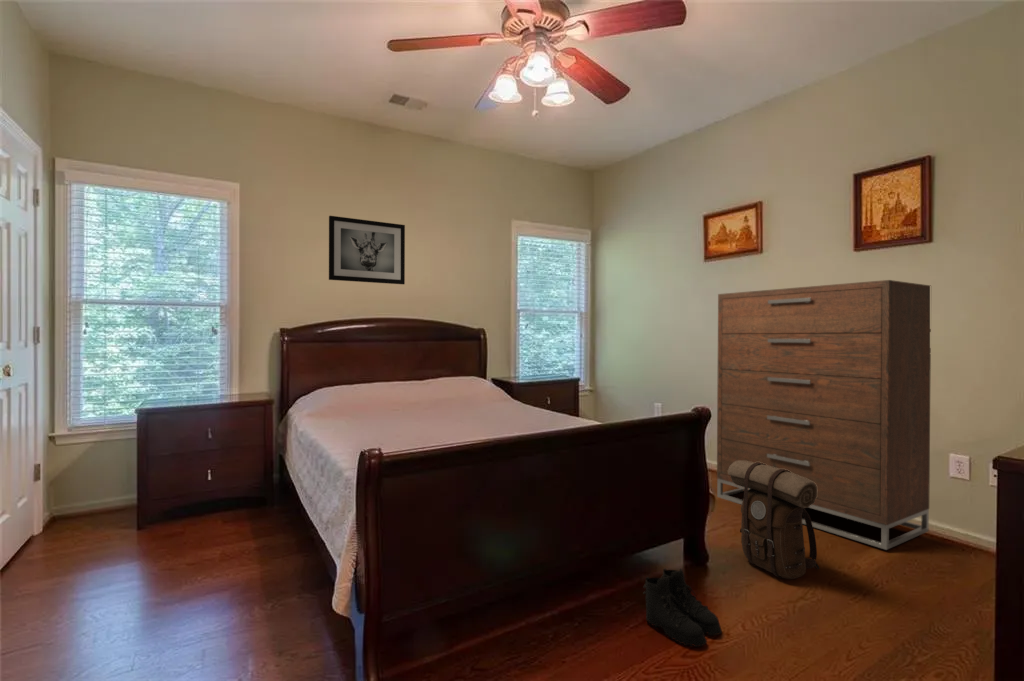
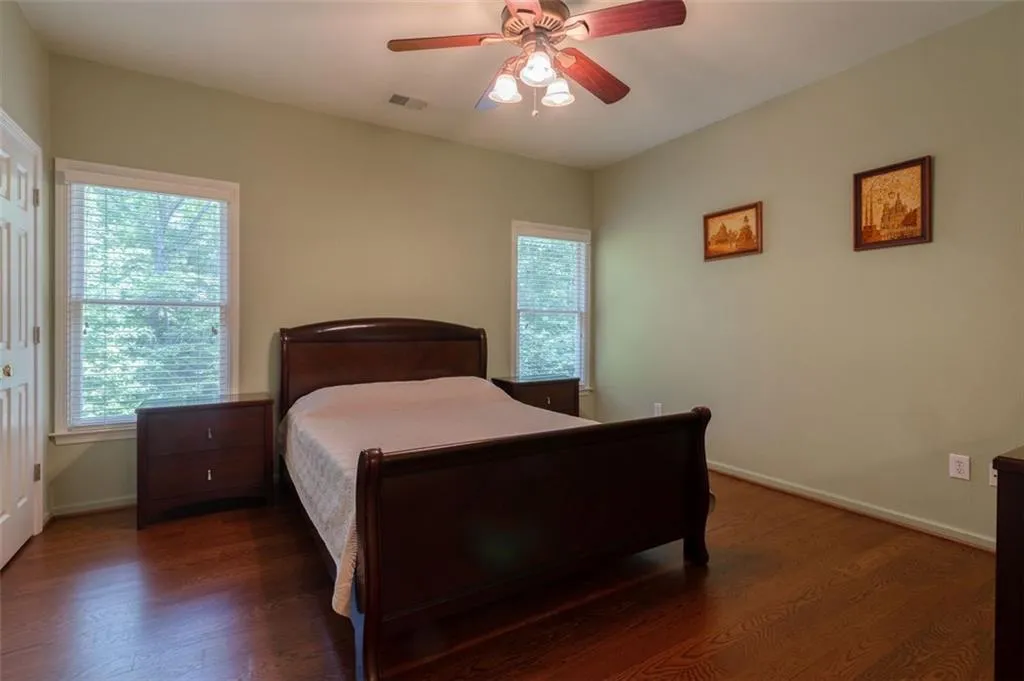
- backpack [728,461,820,580]
- wall art [328,215,406,285]
- boots [642,568,723,648]
- dresser [716,279,932,551]
